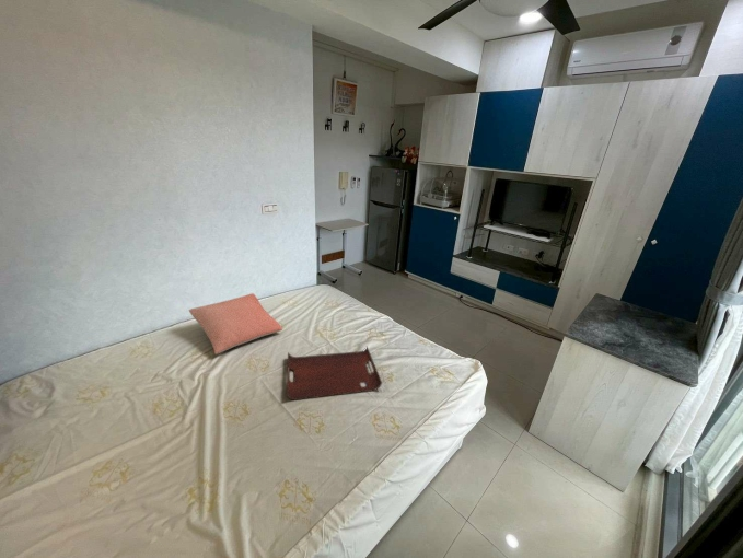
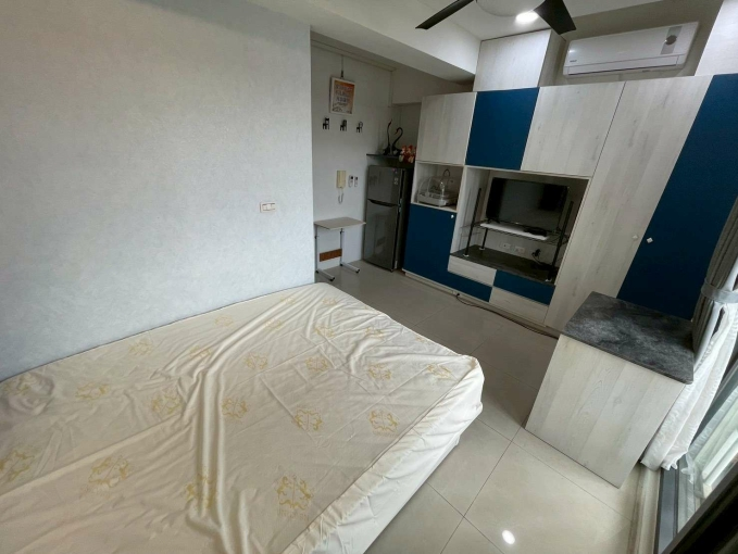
- serving tray [286,345,383,402]
- pillow [188,292,283,356]
